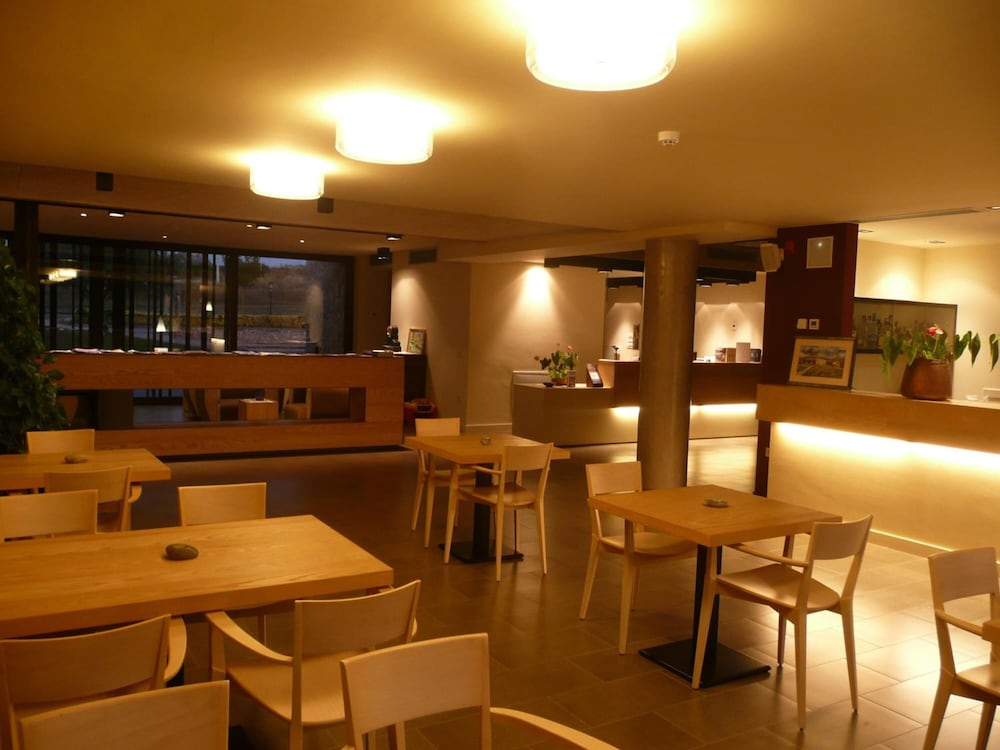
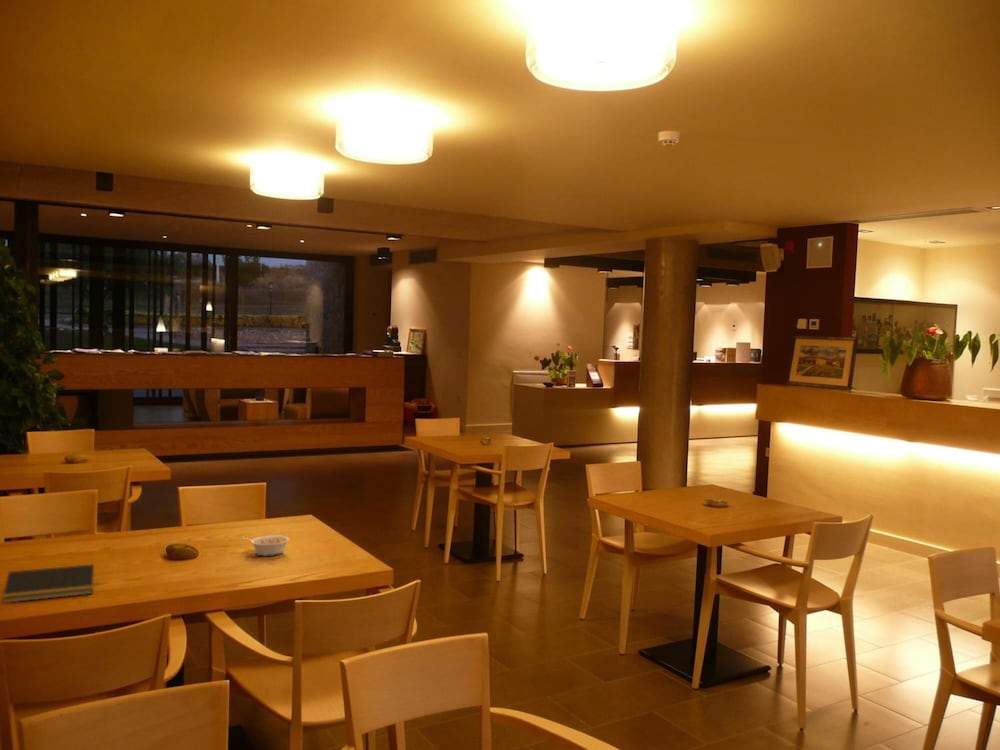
+ notepad [2,563,95,604]
+ legume [242,534,291,557]
